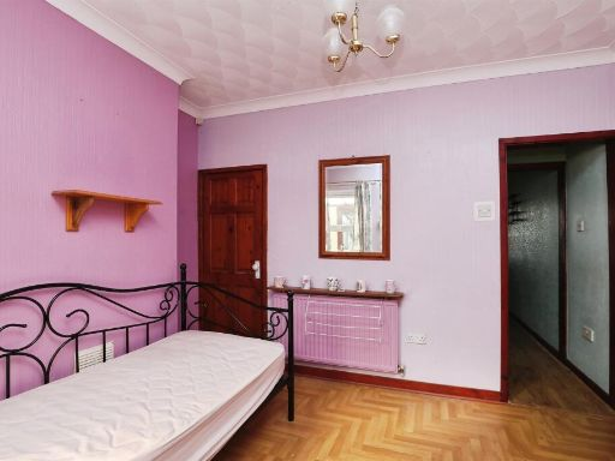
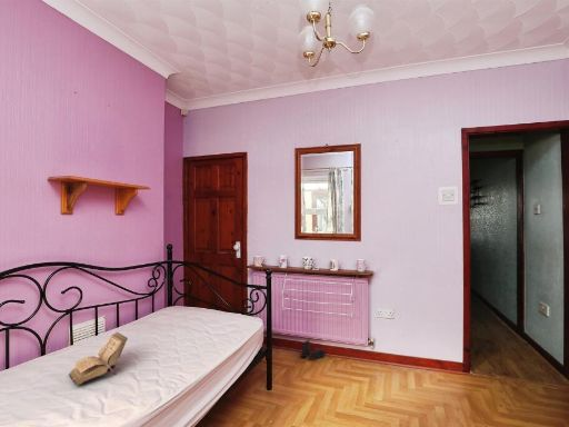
+ book [68,331,129,386]
+ boots [299,338,327,361]
